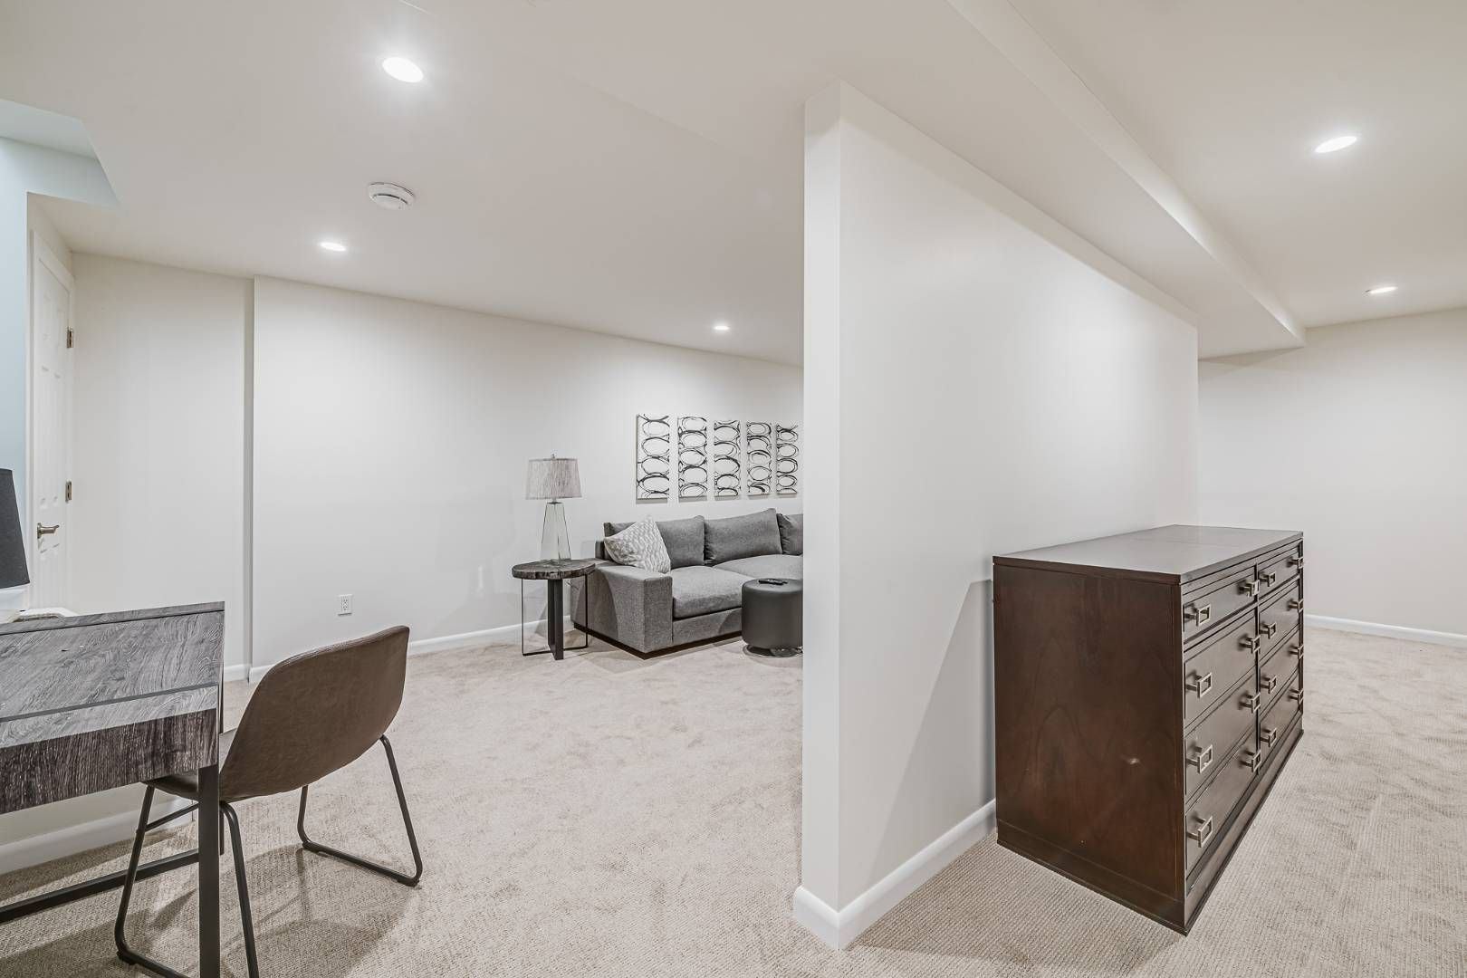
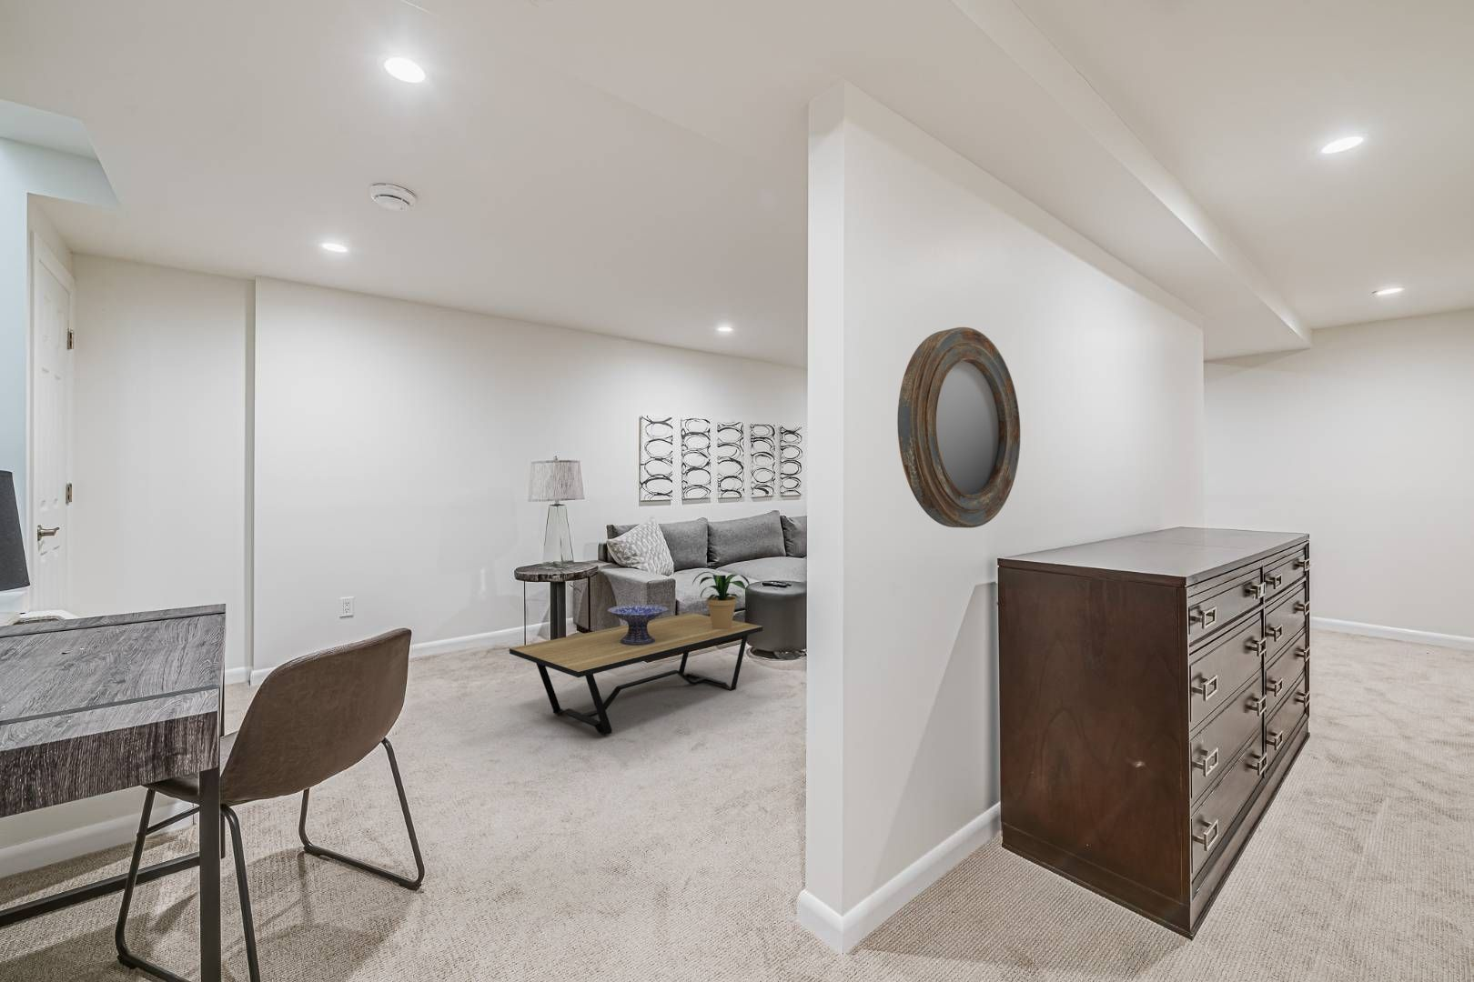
+ potted plant [692,571,750,629]
+ decorative bowl [606,604,669,644]
+ home mirror [896,327,1021,528]
+ coffee table [509,612,763,736]
